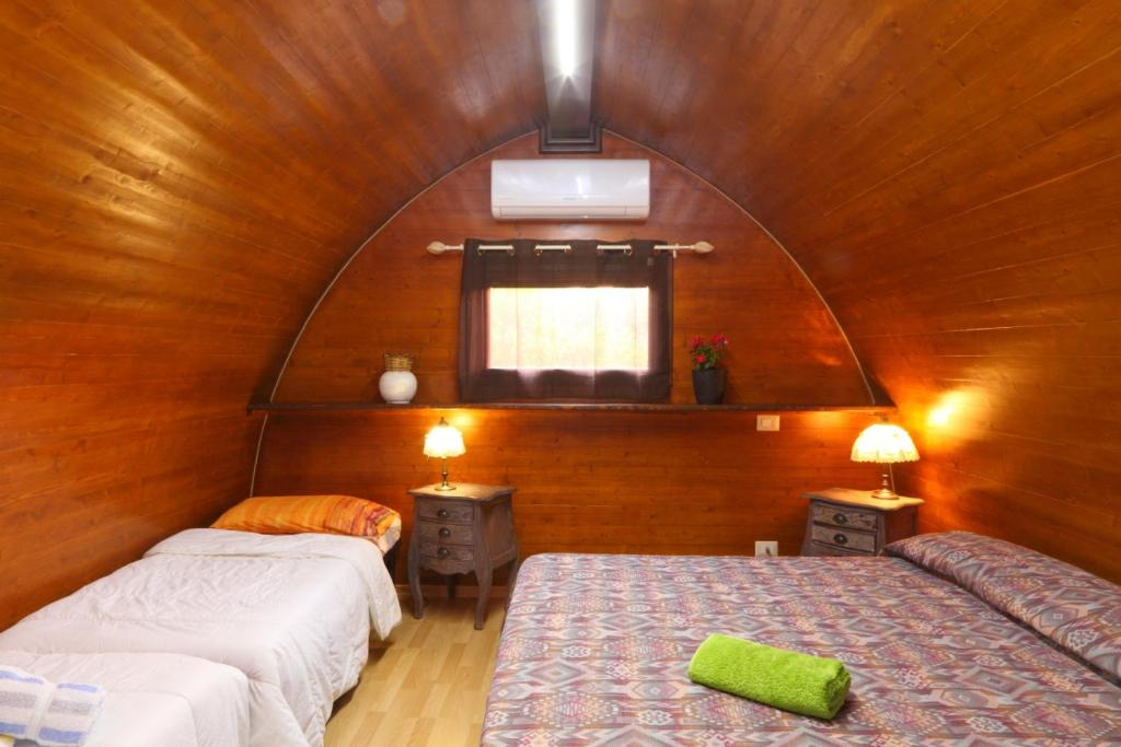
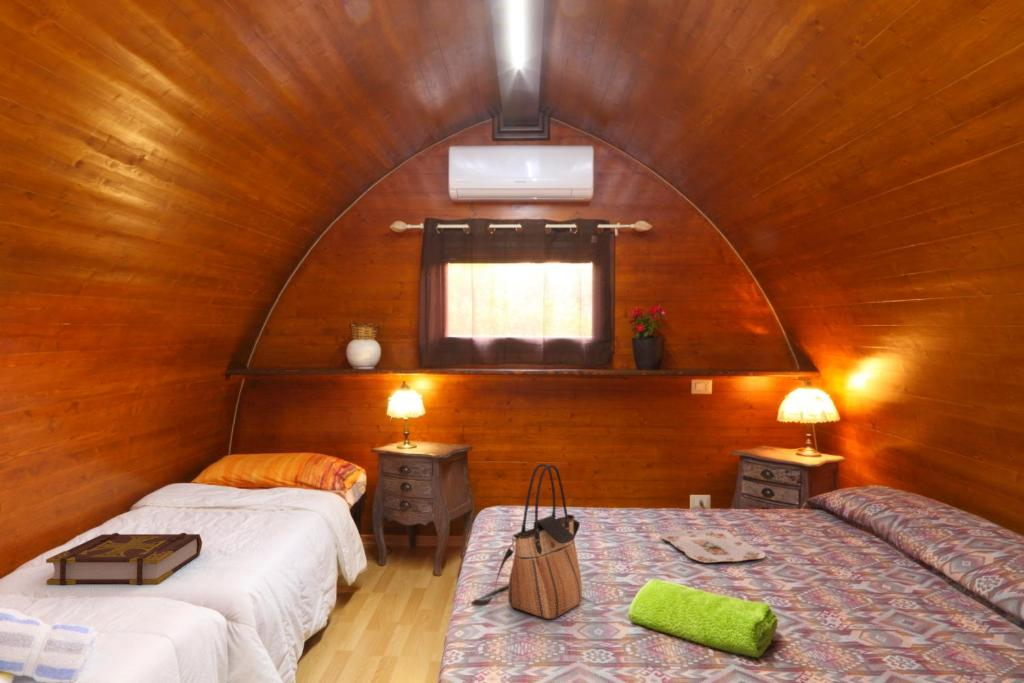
+ book [45,532,203,586]
+ tote bag [470,463,583,620]
+ serving tray [659,528,767,564]
